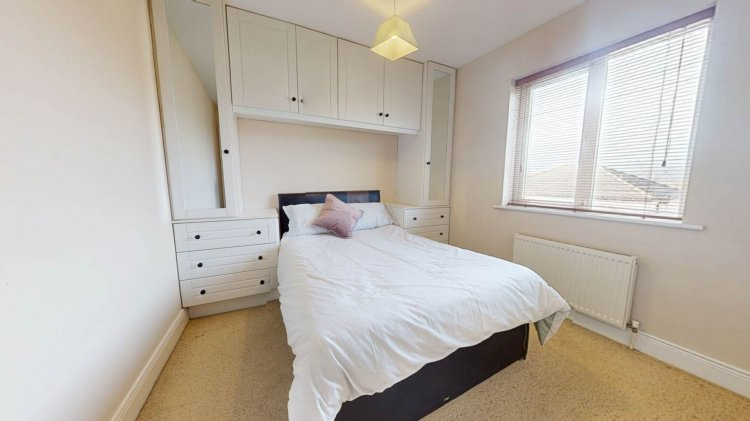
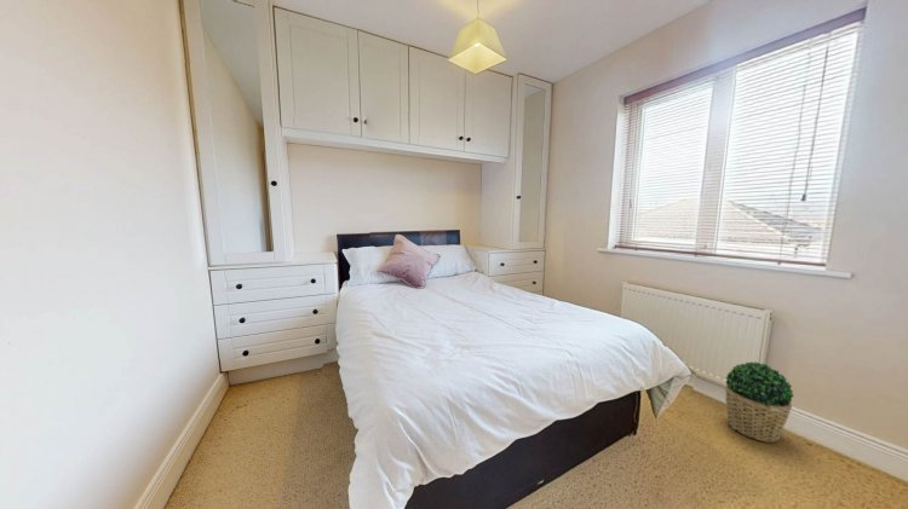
+ potted plant [724,360,795,444]
